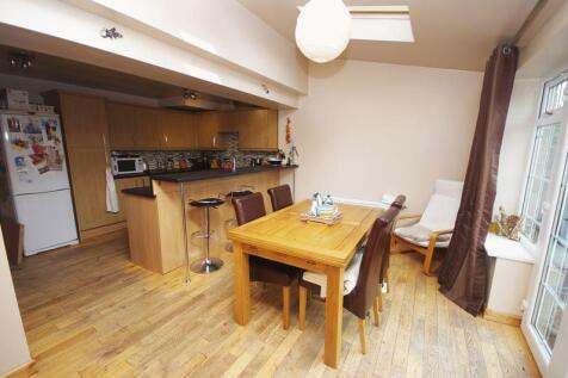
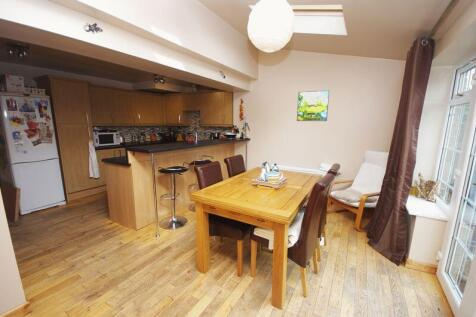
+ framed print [296,89,330,122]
